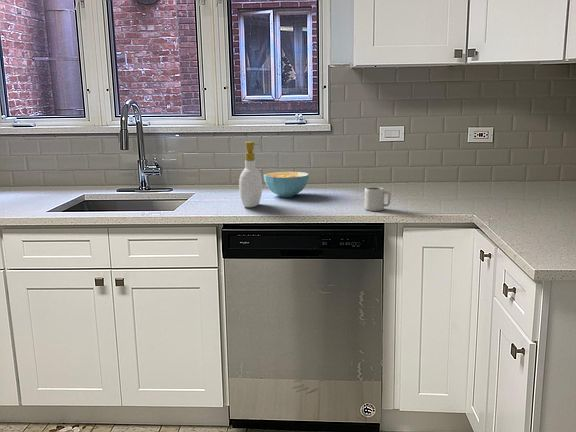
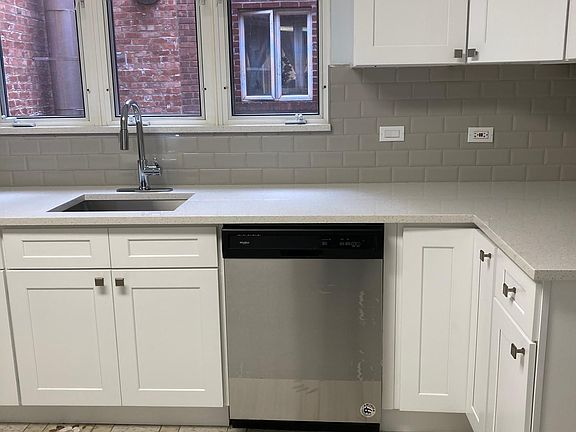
- cup [364,186,392,212]
- cereal bowl [263,171,310,198]
- soap bottle [238,141,263,209]
